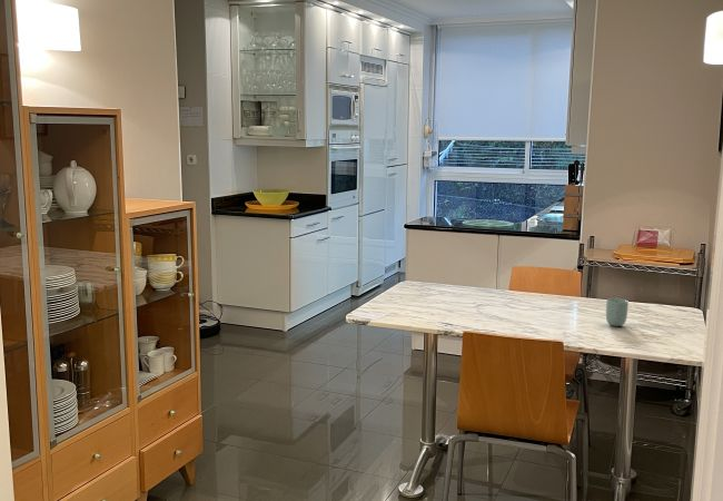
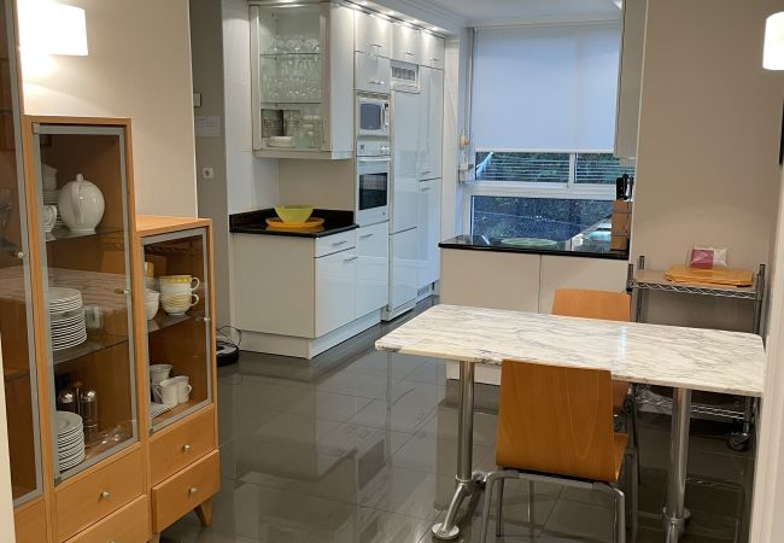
- cup [605,297,630,327]
